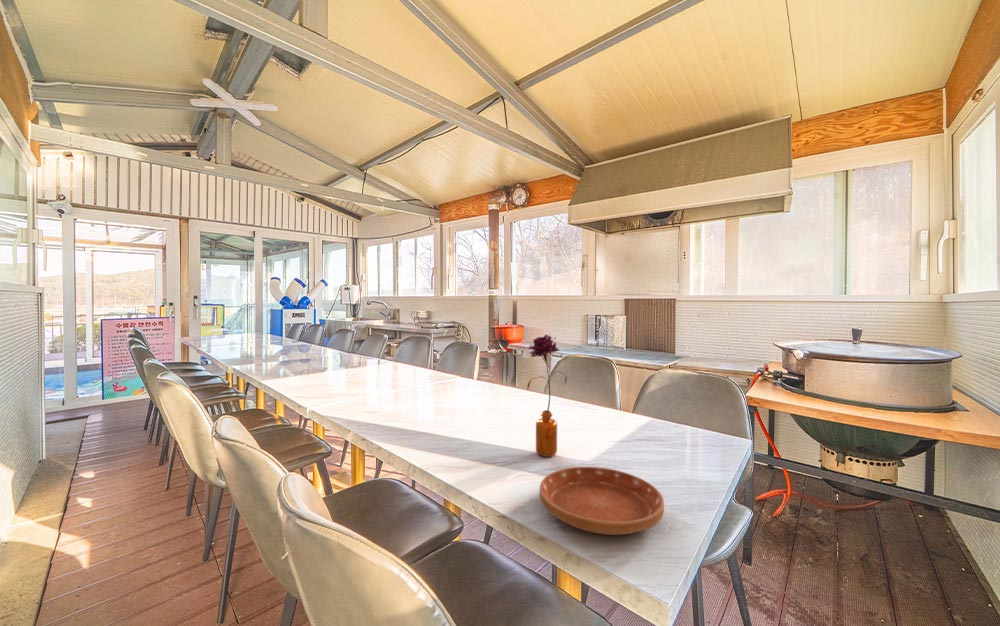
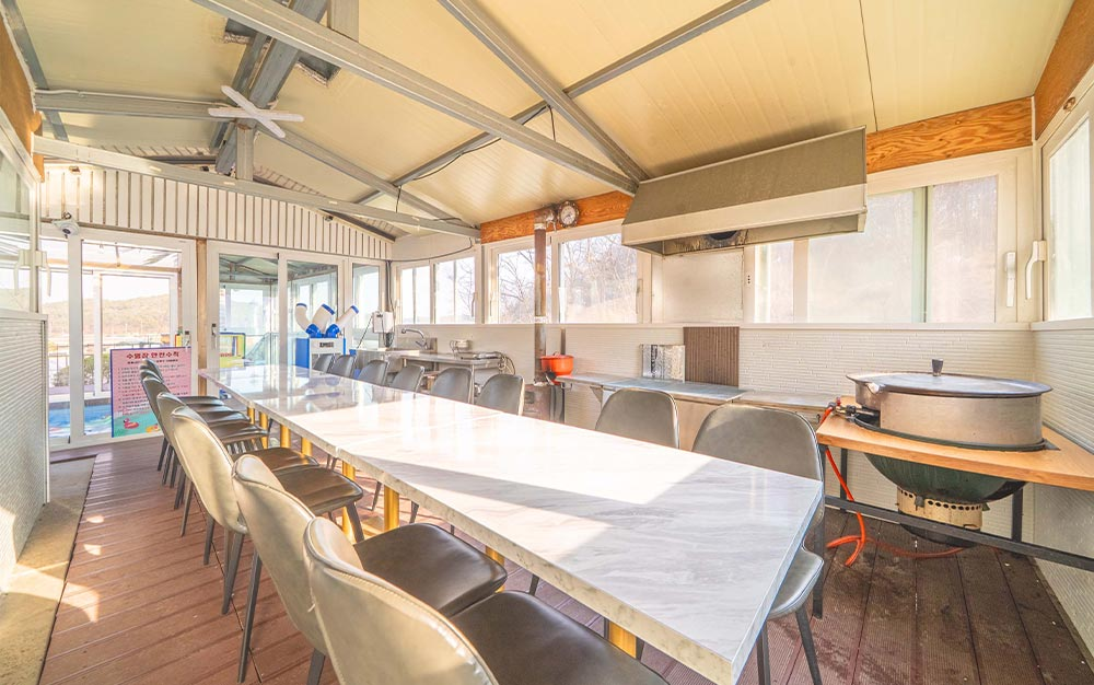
- flower [526,334,568,458]
- saucer [539,466,665,536]
